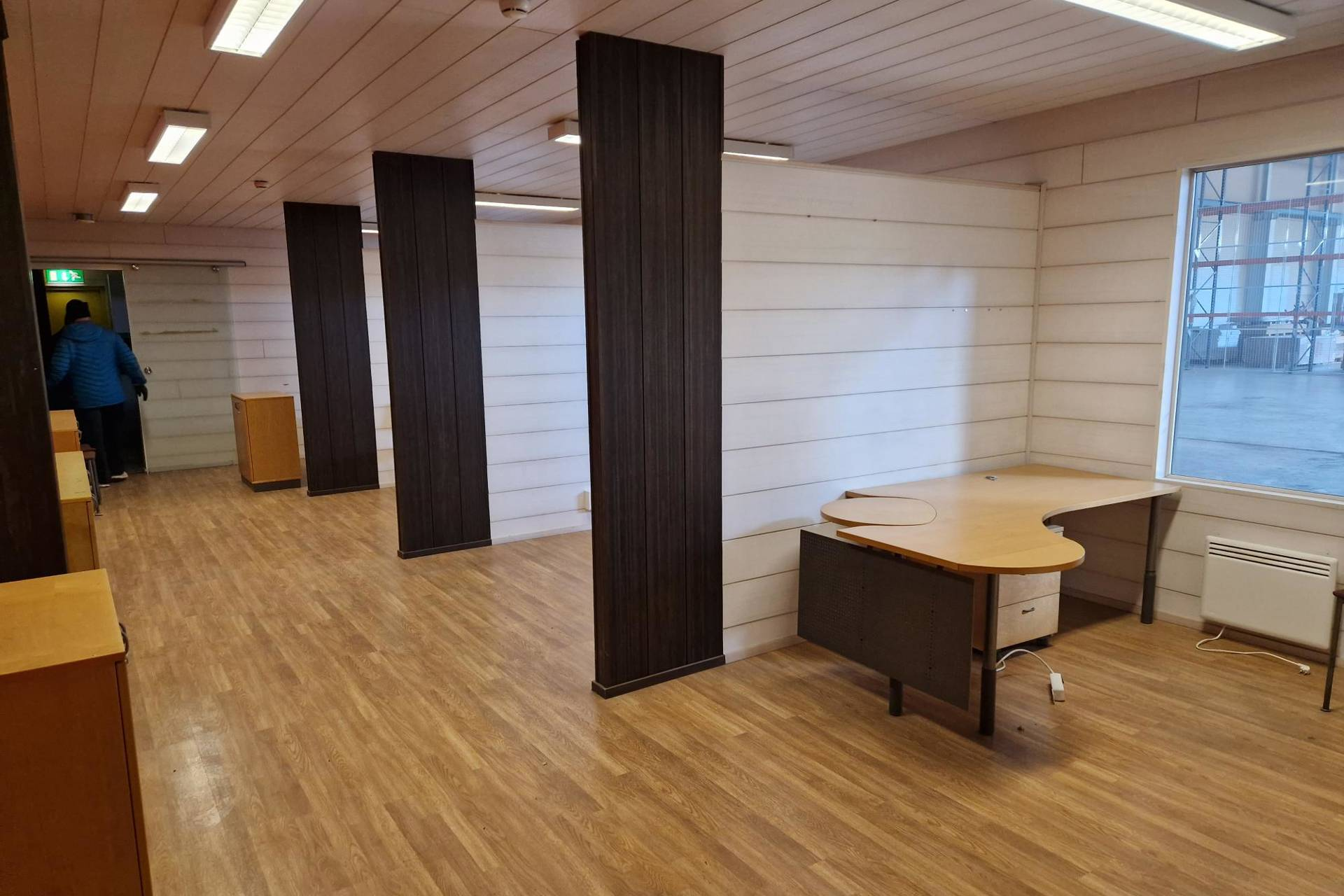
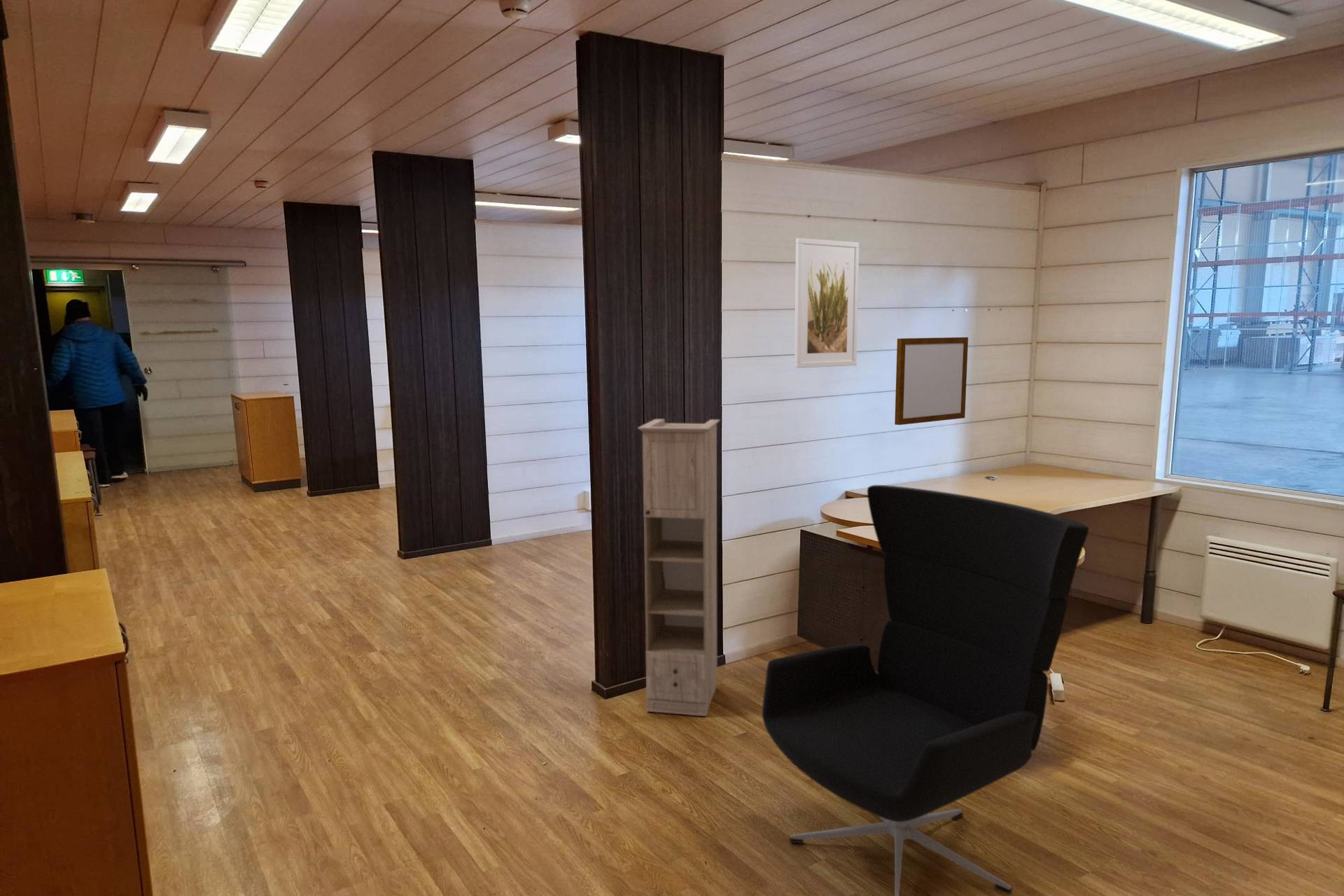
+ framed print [794,237,860,369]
+ writing board [894,337,969,426]
+ office chair [762,484,1089,896]
+ storage cabinet [637,419,721,717]
